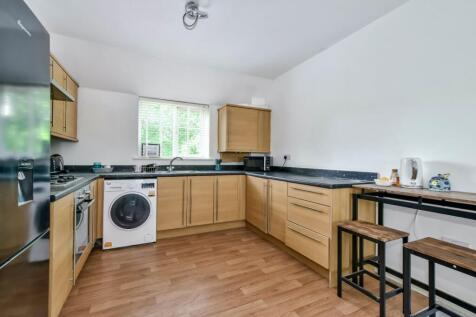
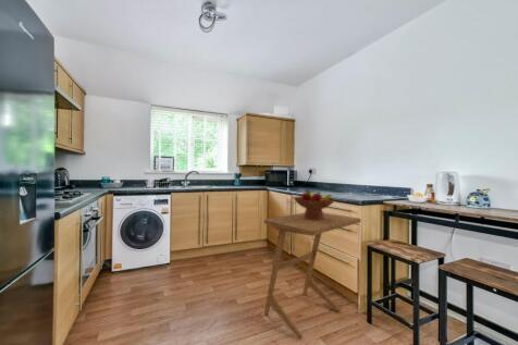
+ side table [263,211,362,340]
+ fruit bowl [292,188,336,220]
